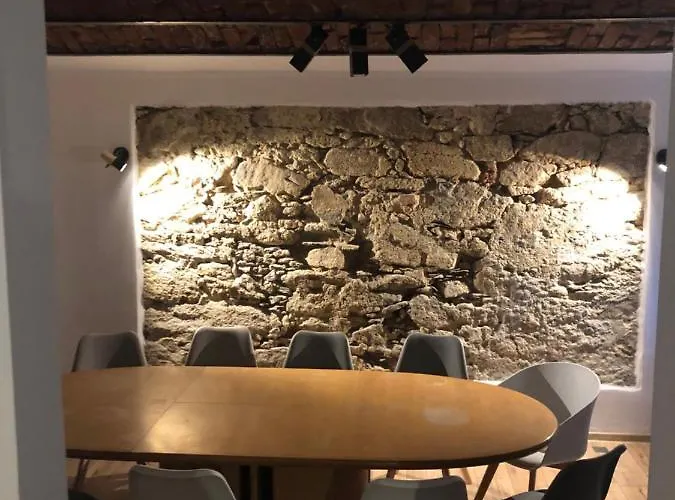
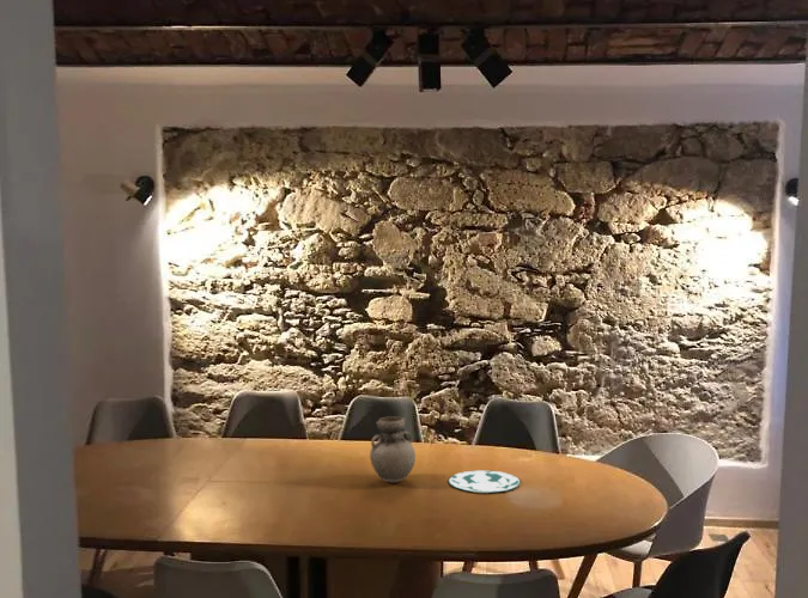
+ plate [448,469,521,494]
+ vase [369,415,417,483]
